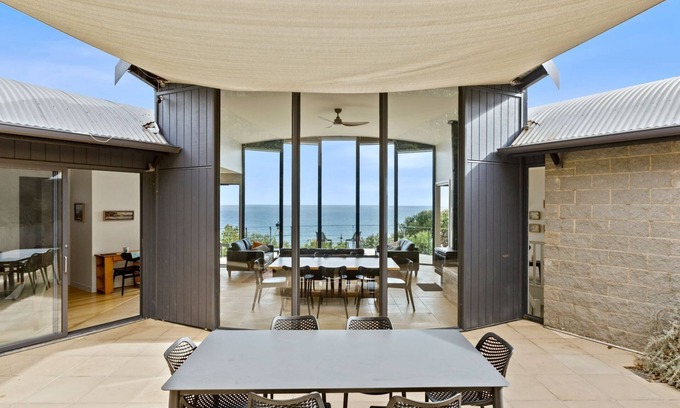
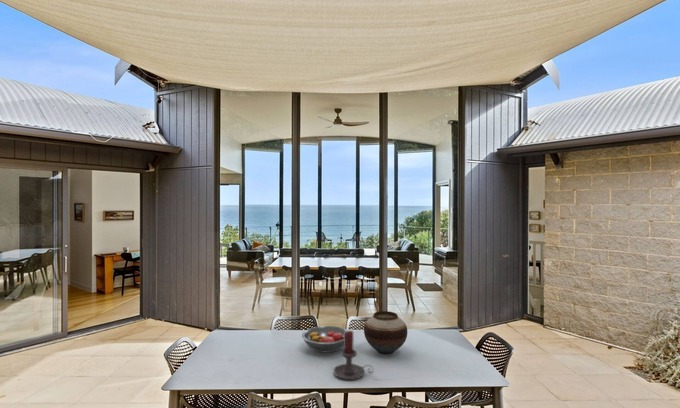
+ vase [363,310,408,356]
+ candle holder [333,330,375,381]
+ fruit bowl [301,325,349,353]
